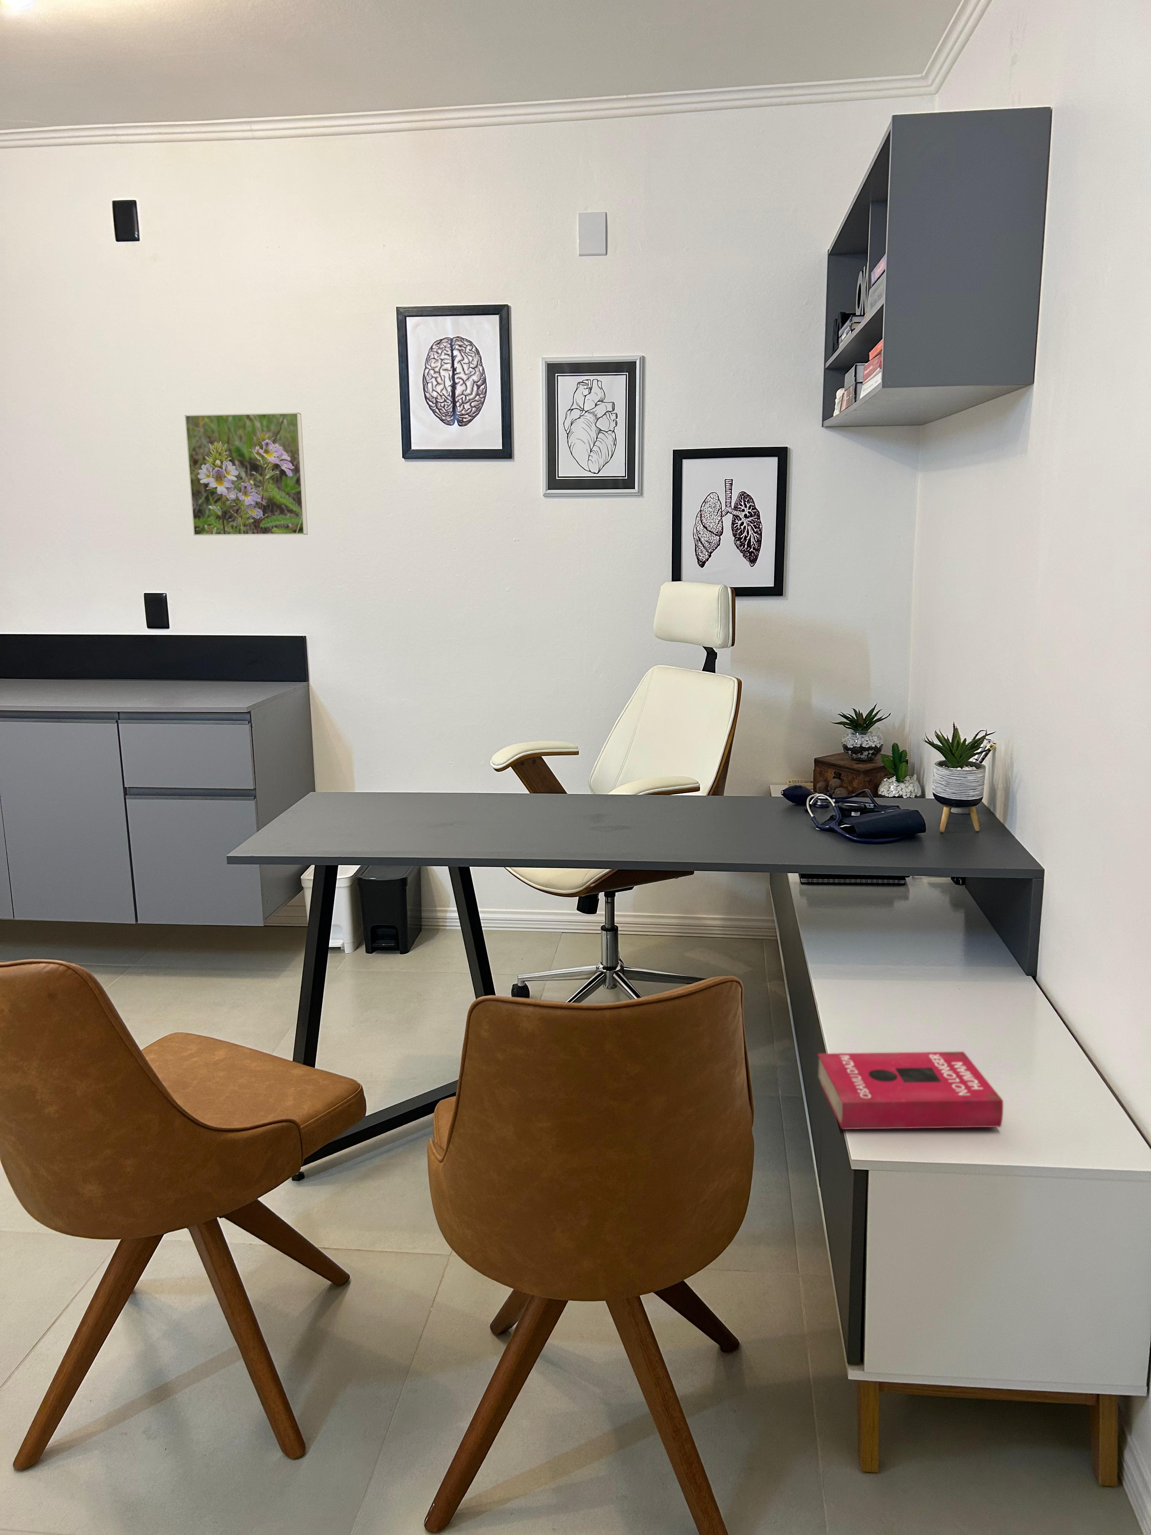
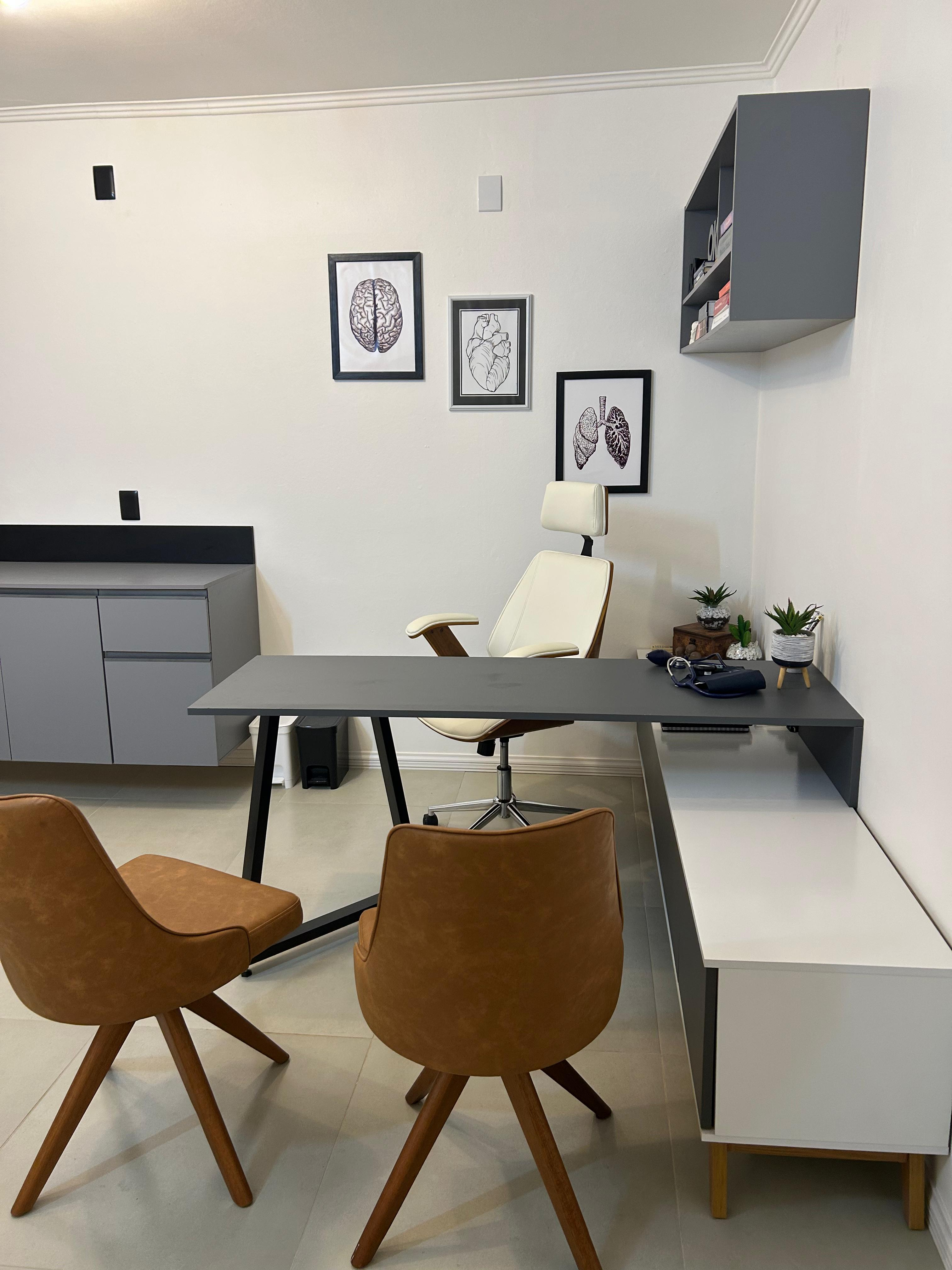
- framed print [184,412,308,535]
- book [817,1052,1003,1130]
